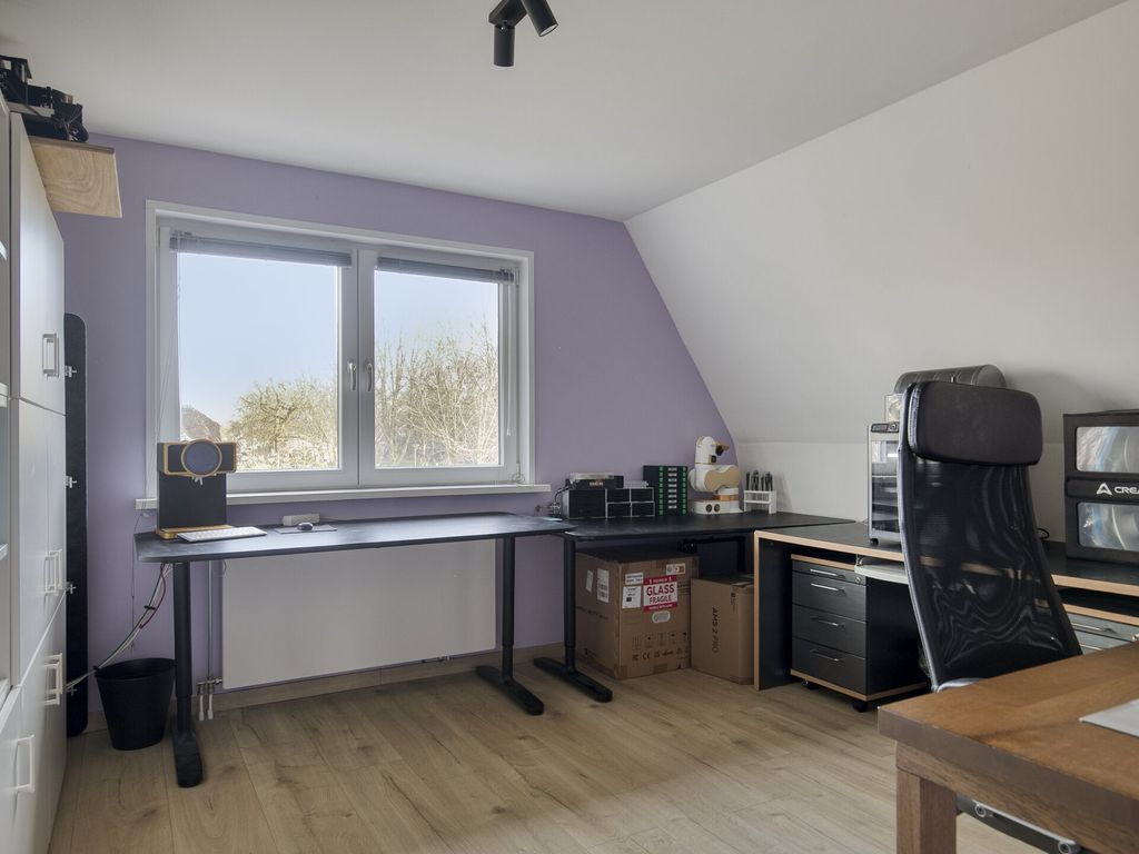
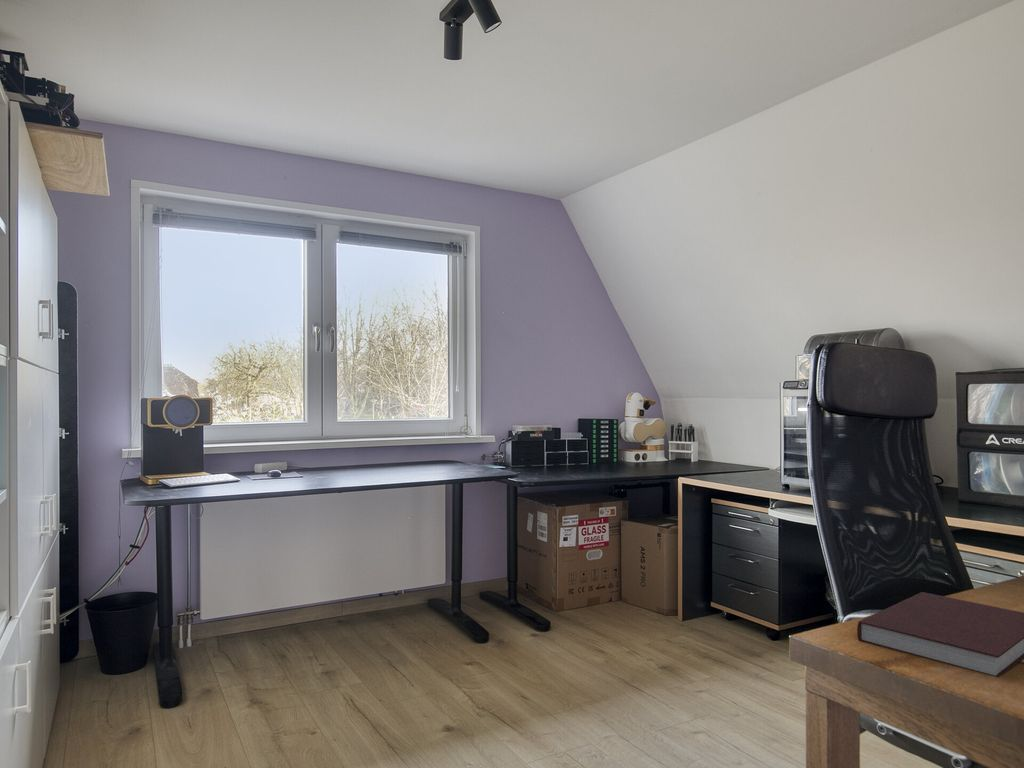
+ notebook [856,591,1024,678]
